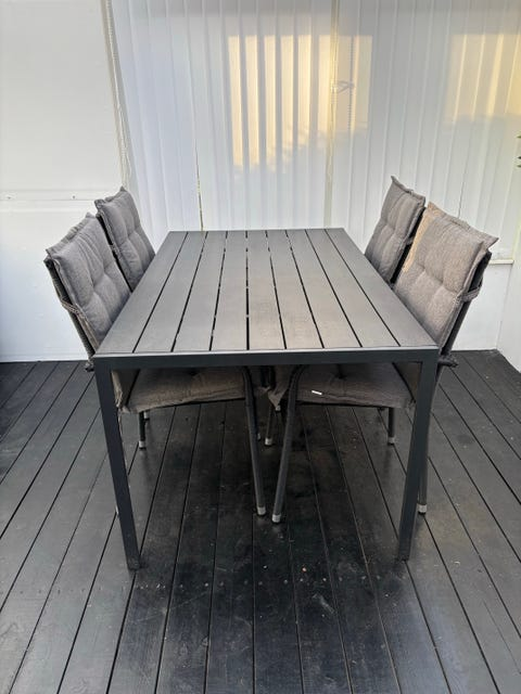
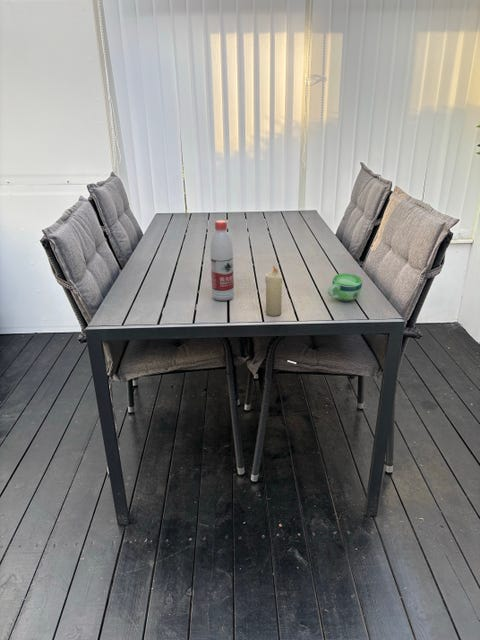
+ cup [327,272,363,302]
+ water bottle [209,219,235,302]
+ candle [264,265,283,317]
